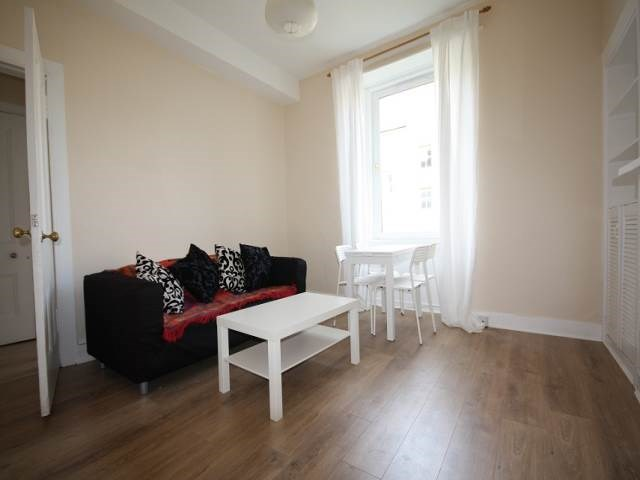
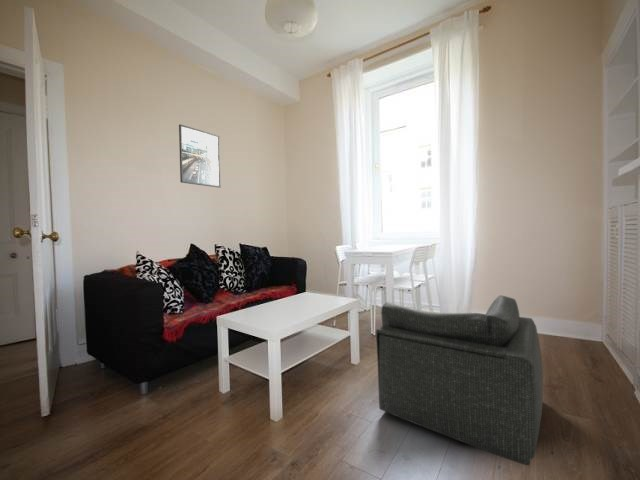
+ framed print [178,123,222,188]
+ armchair [375,294,544,466]
